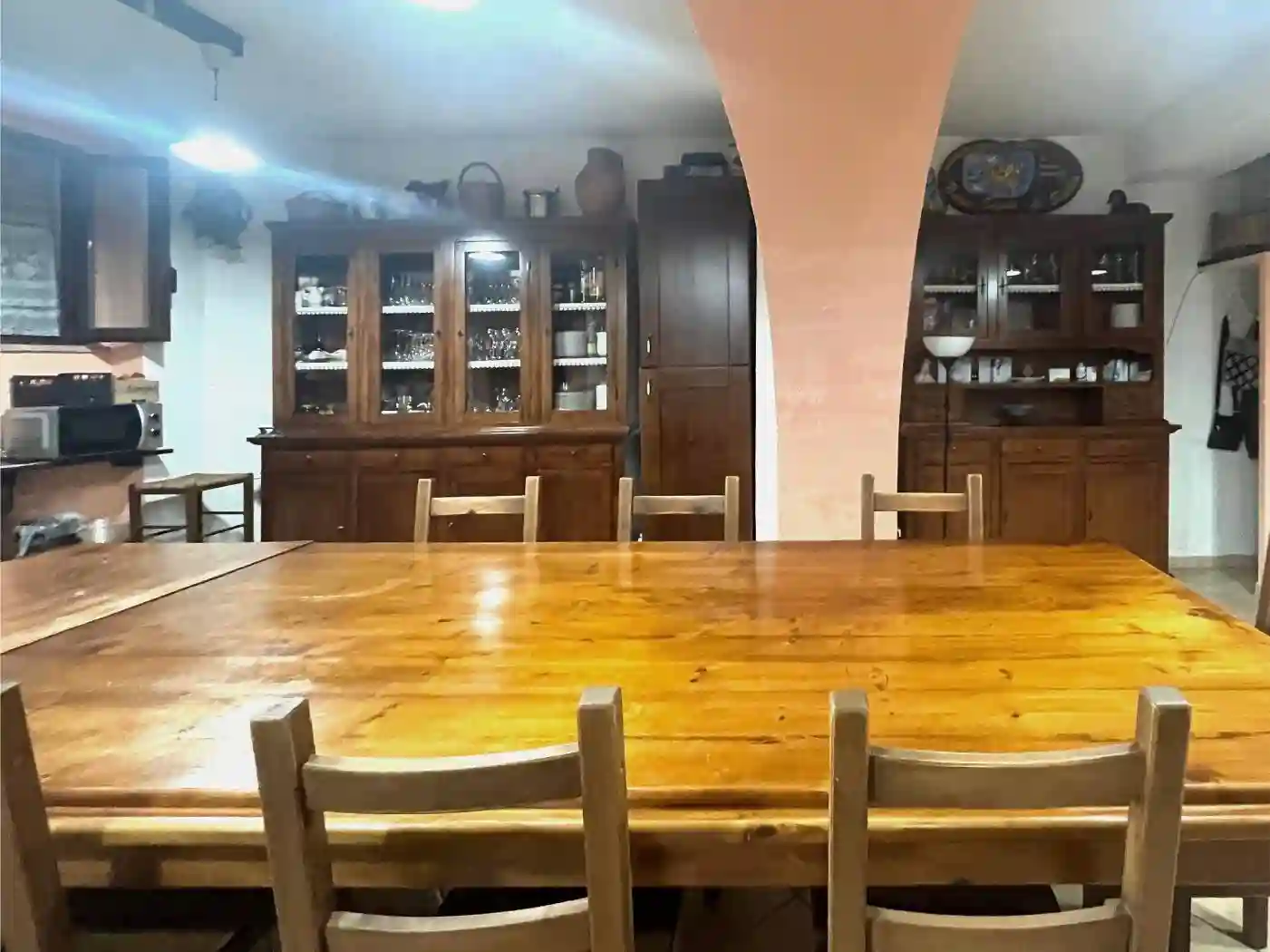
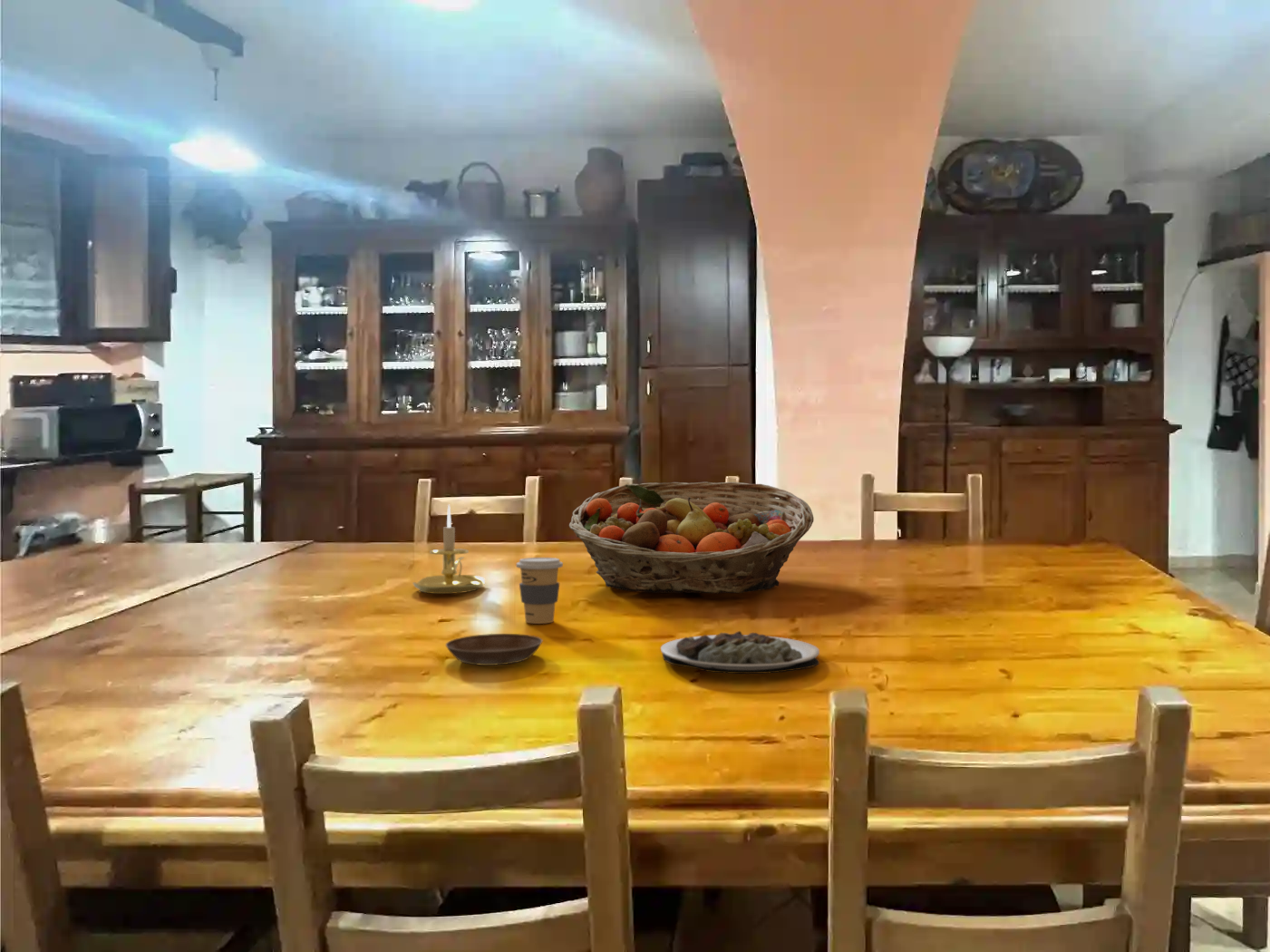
+ fruit basket [568,481,815,595]
+ saucer [445,633,543,666]
+ plate [660,630,820,675]
+ candle holder [412,504,486,595]
+ coffee cup [516,557,564,625]
